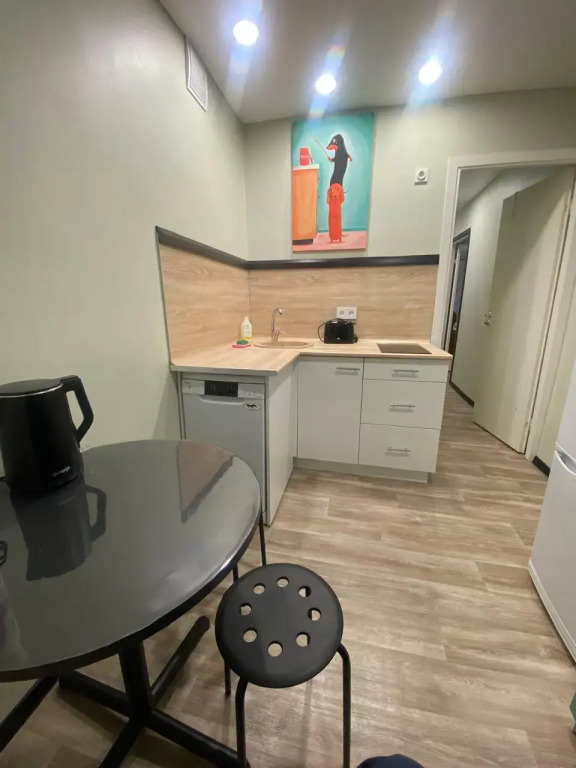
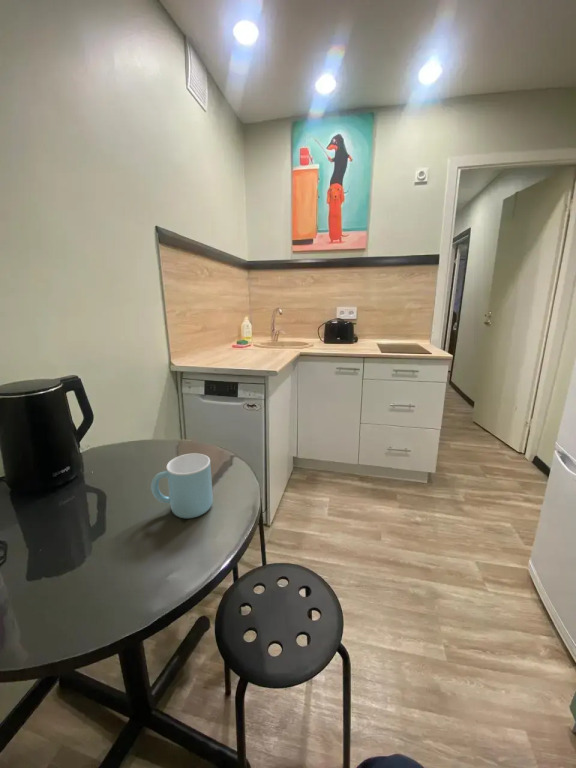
+ mug [150,452,214,519]
